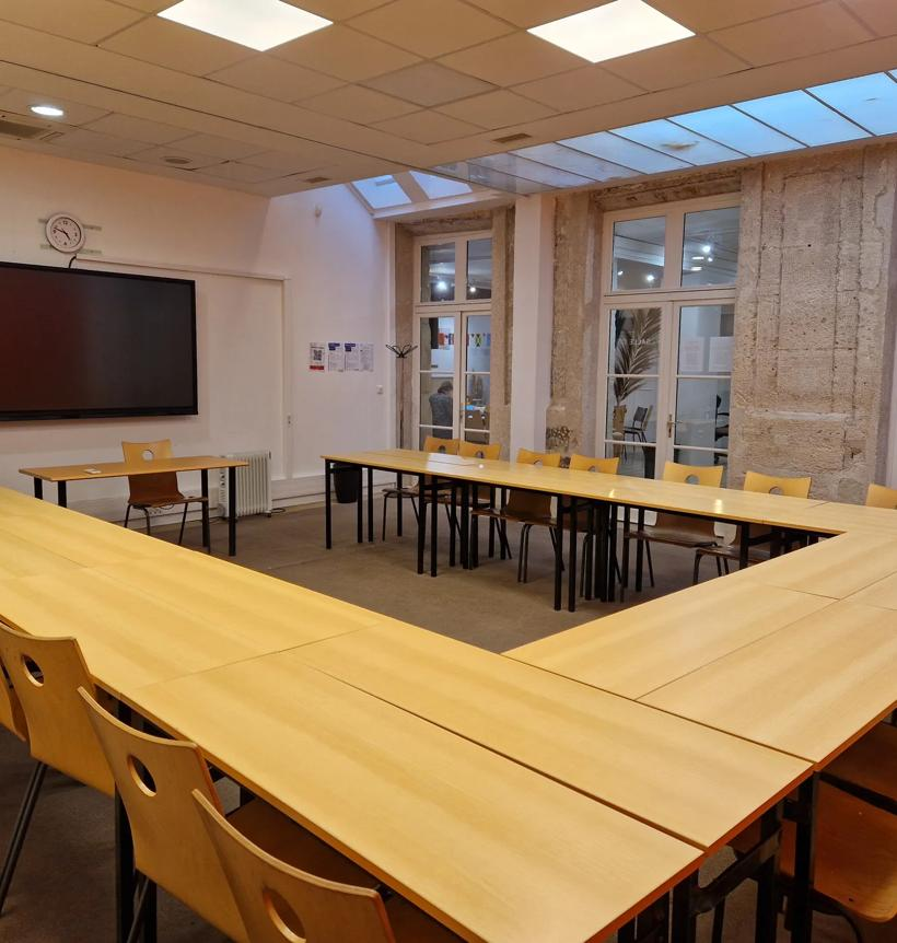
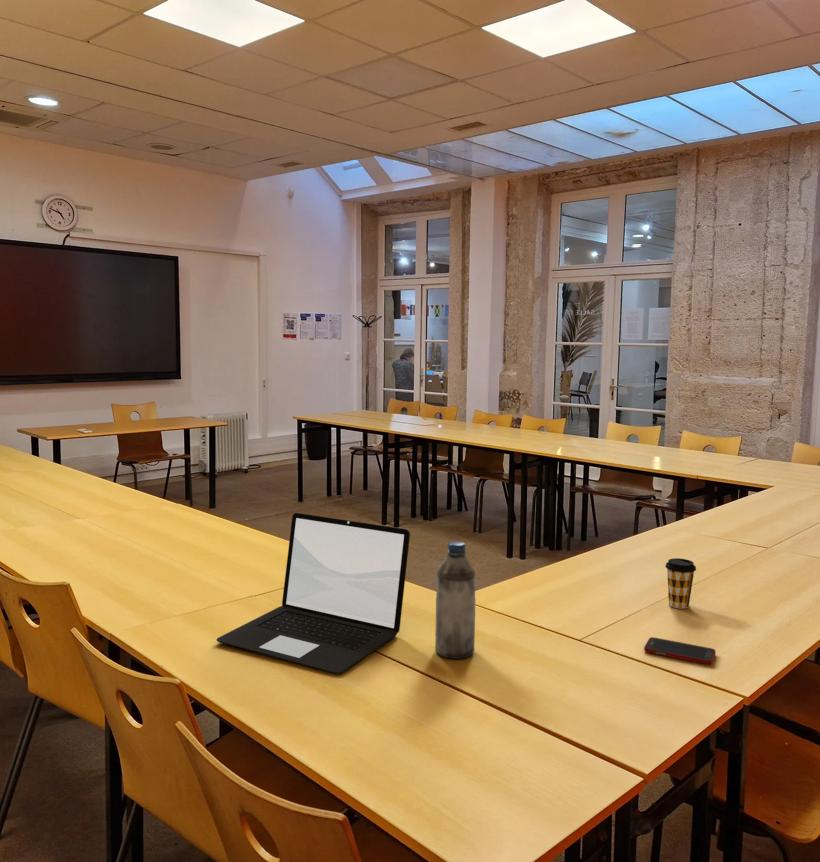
+ cell phone [643,636,717,665]
+ laptop [216,512,411,675]
+ water bottle [434,540,477,660]
+ coffee cup [664,557,697,610]
